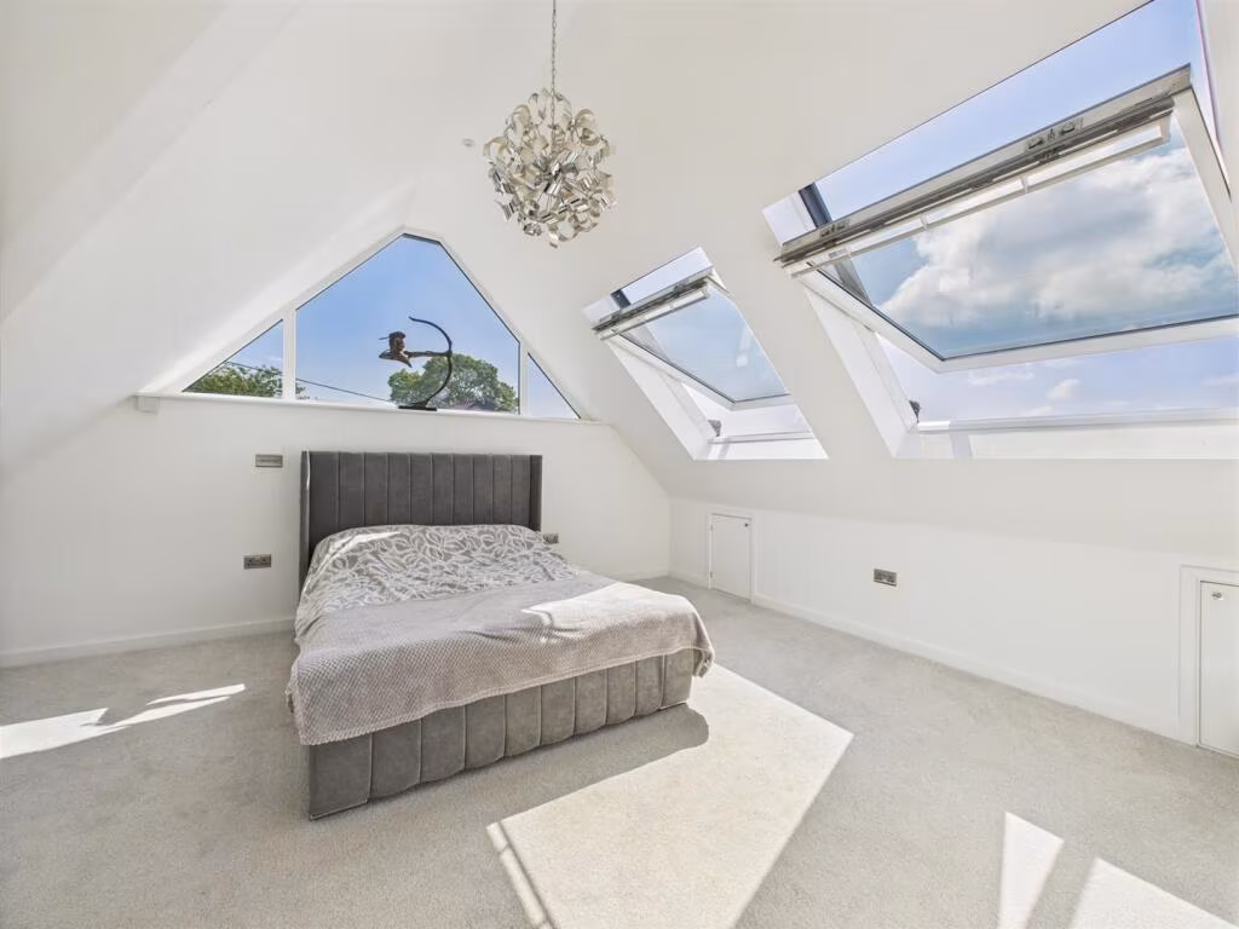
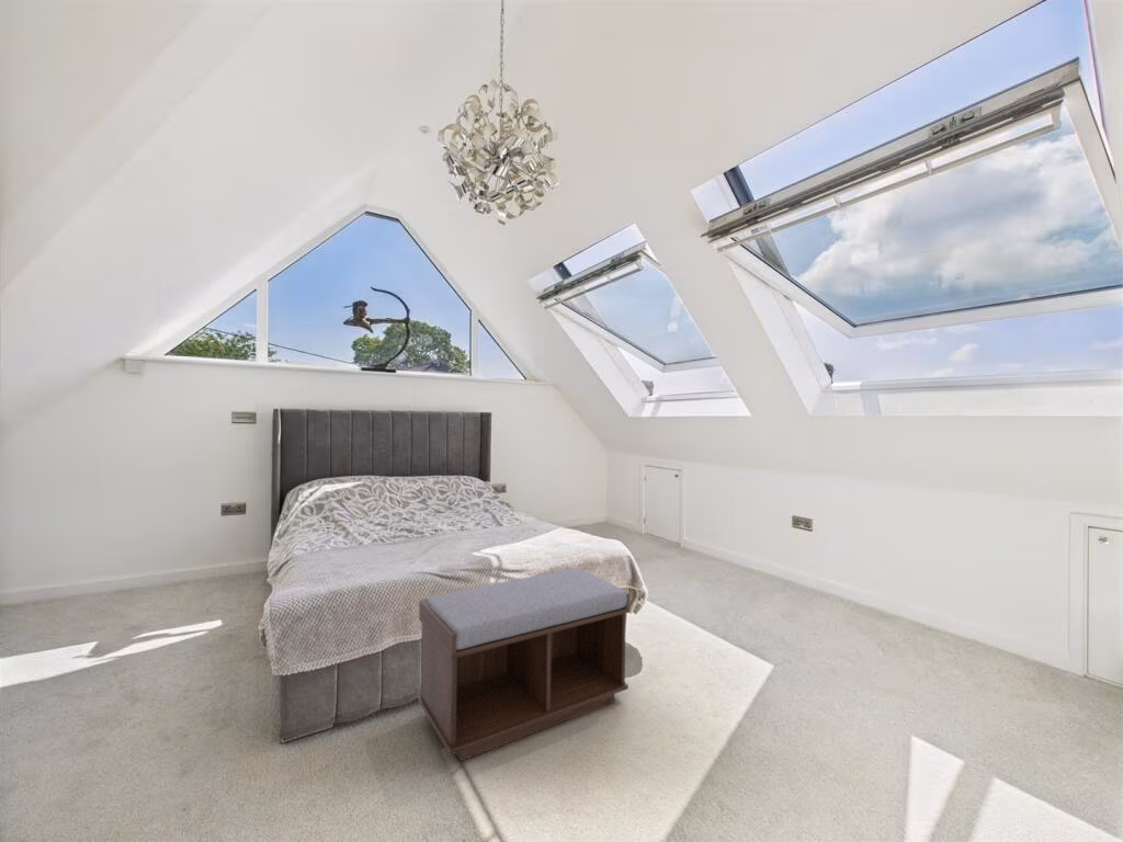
+ bench [417,568,631,762]
